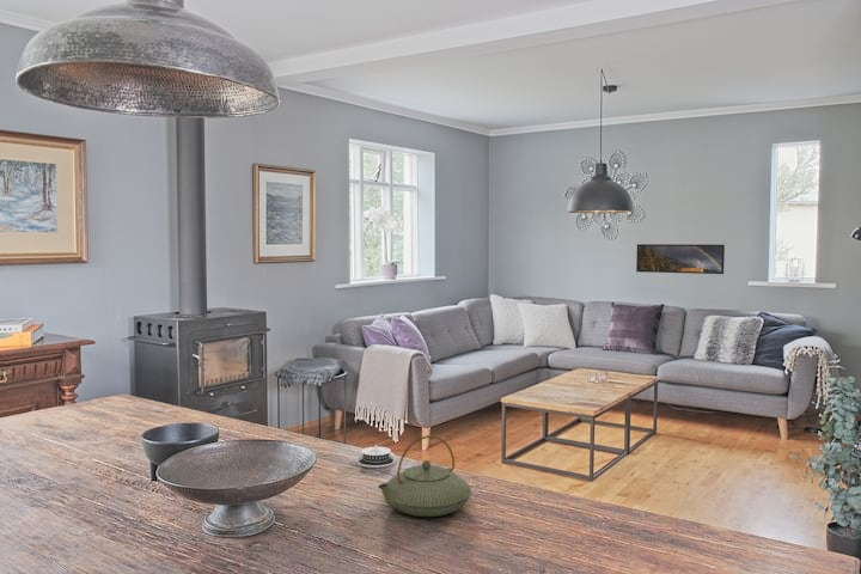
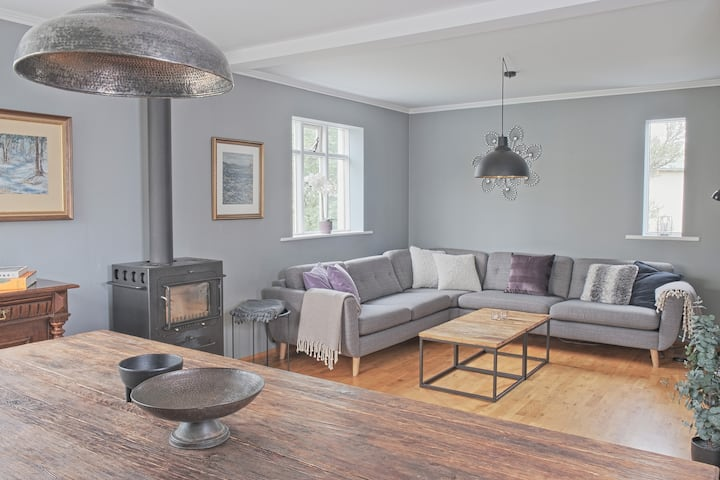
- architectural model [355,444,397,469]
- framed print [635,243,726,275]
- teapot [377,434,472,518]
